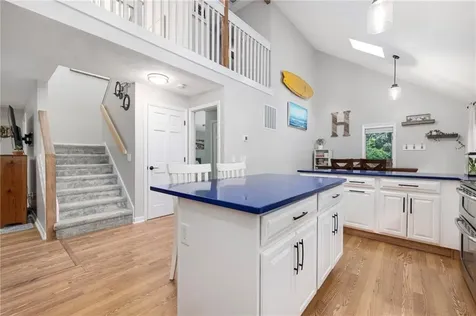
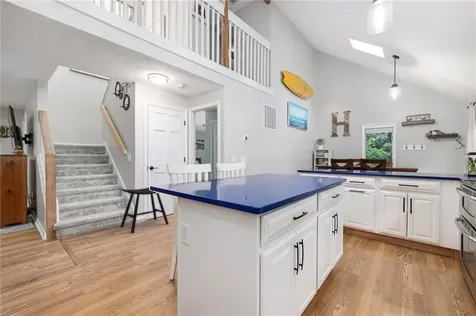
+ stool [120,187,170,234]
